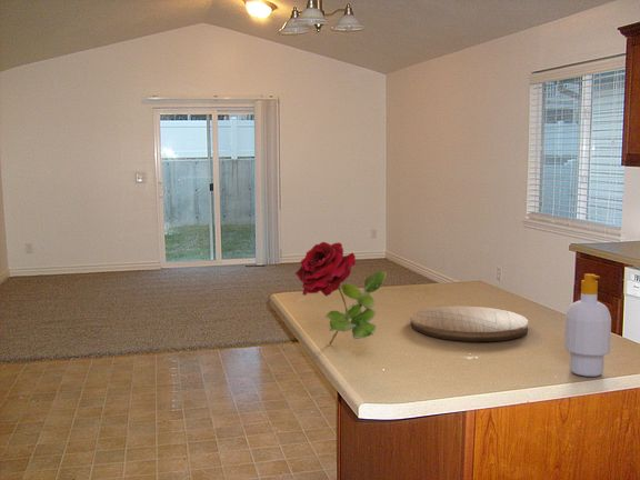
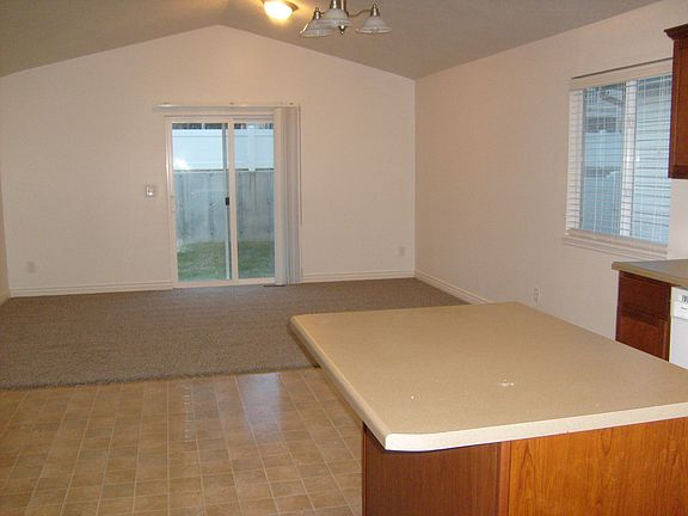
- flower [294,241,388,346]
- soap bottle [563,272,612,378]
- cutting board [410,306,529,342]
